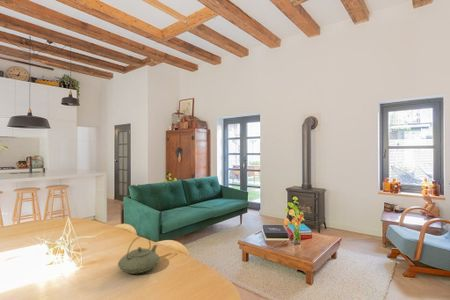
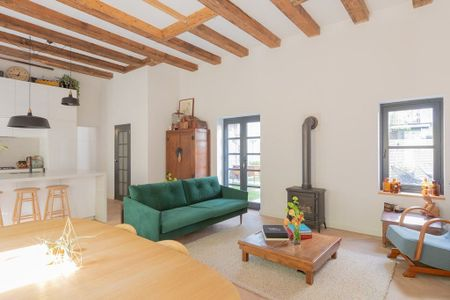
- teapot [117,234,161,275]
